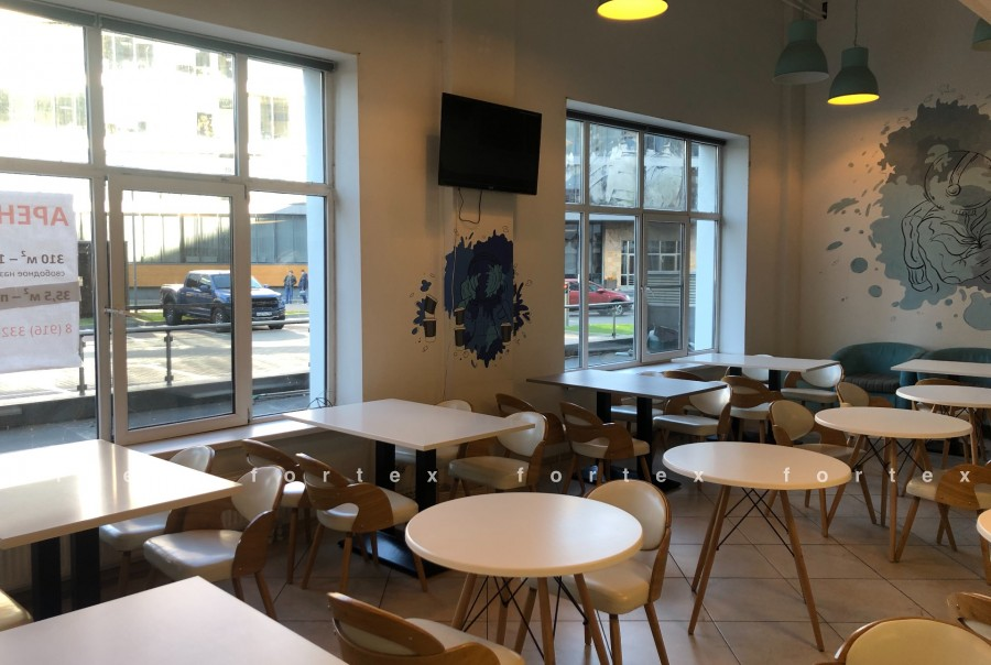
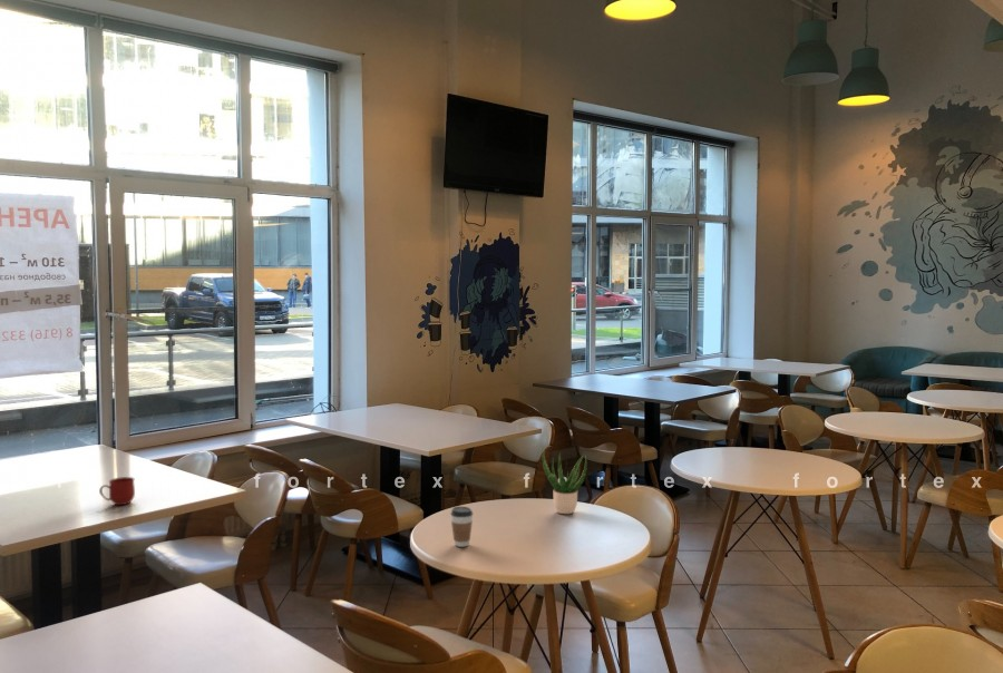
+ potted plant [541,442,588,515]
+ coffee cup [449,506,474,548]
+ mug [98,476,136,506]
